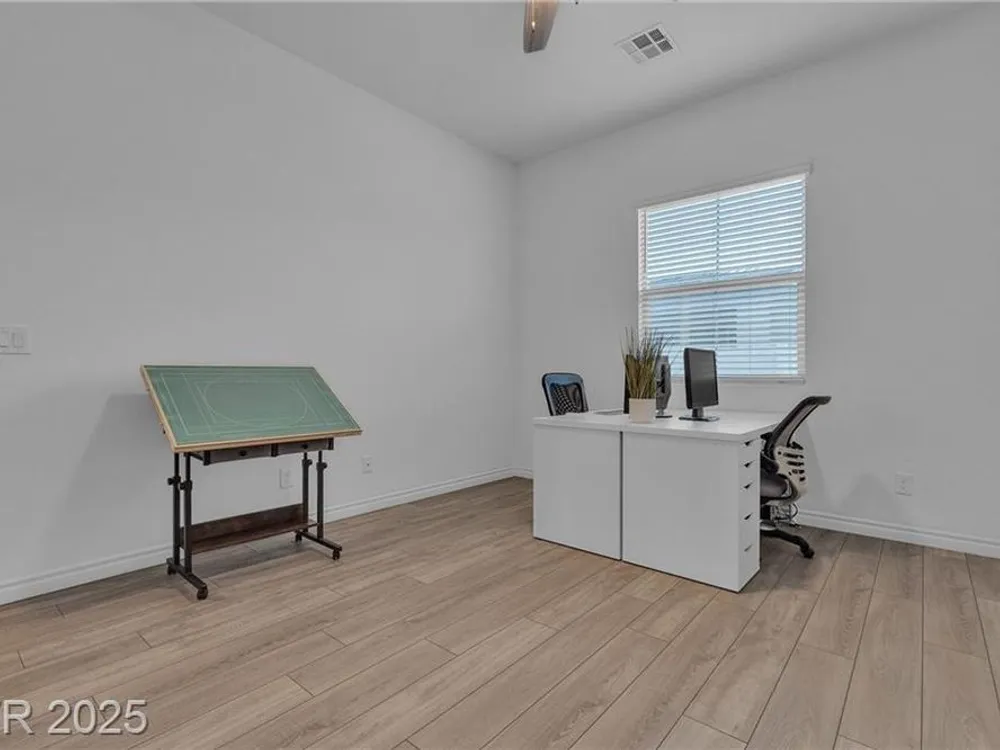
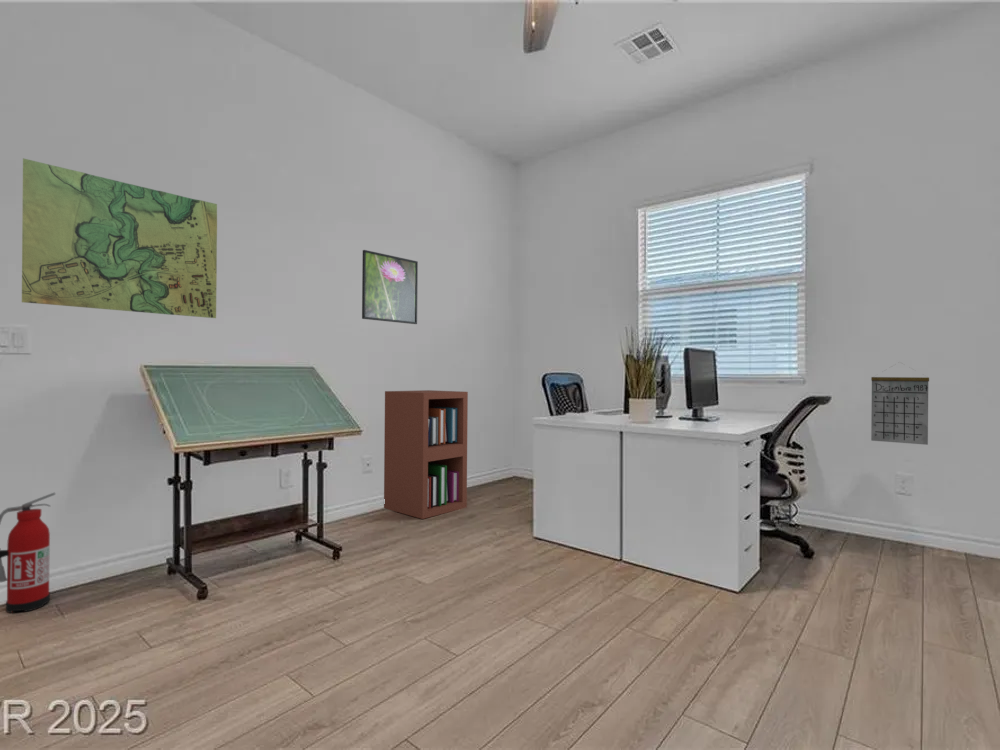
+ map [21,157,218,319]
+ calendar [870,361,930,446]
+ fire extinguisher [0,492,56,614]
+ bookshelf [383,389,469,520]
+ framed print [361,249,419,325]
